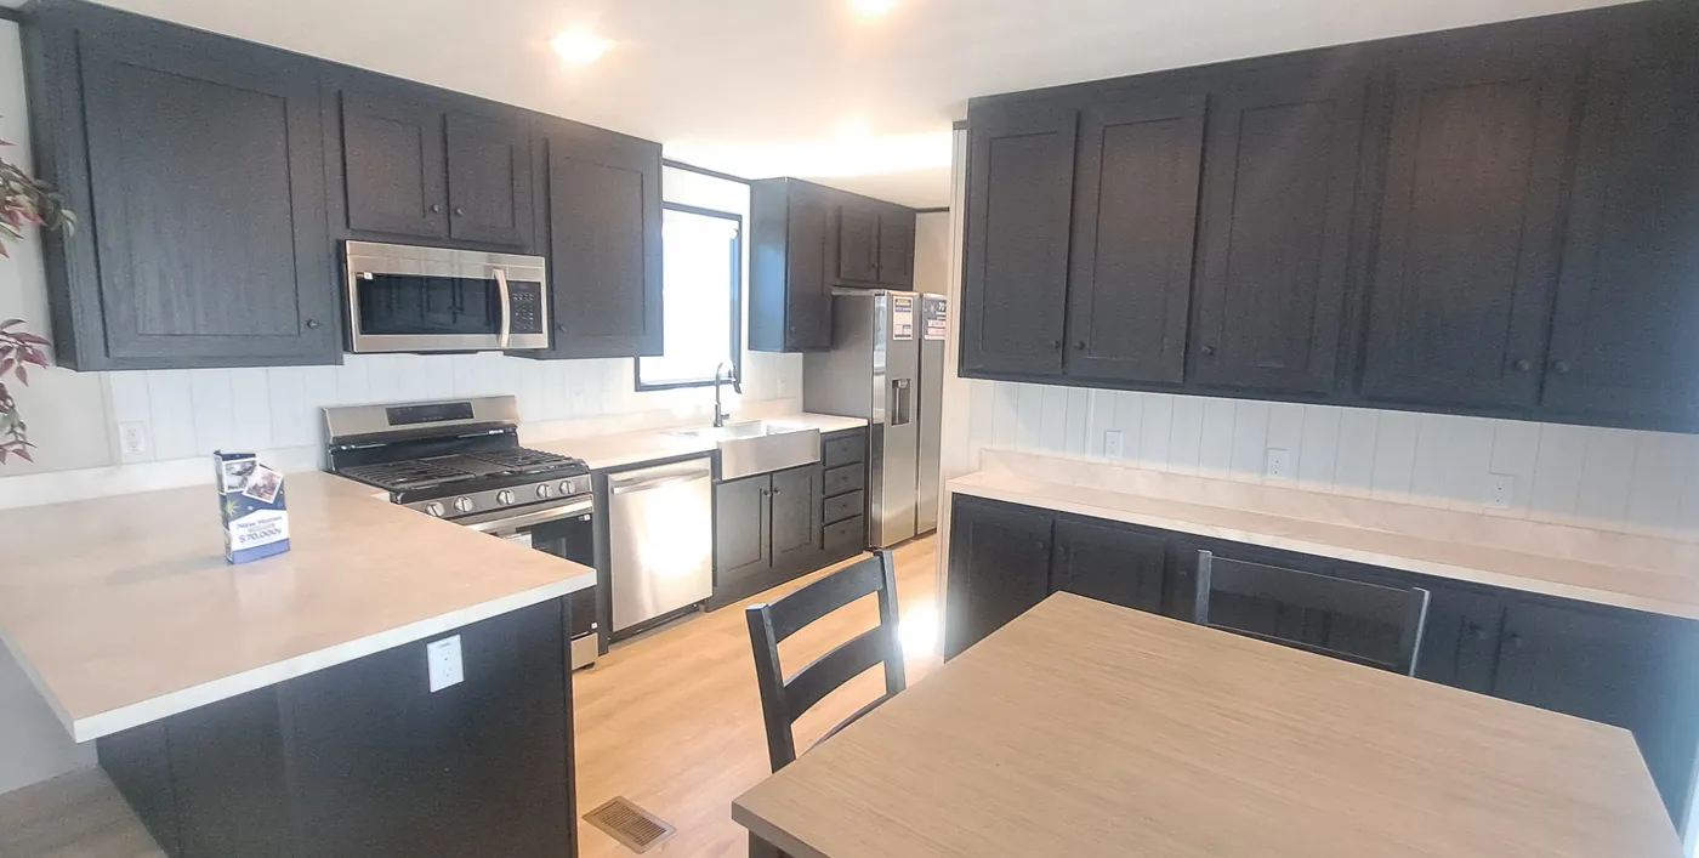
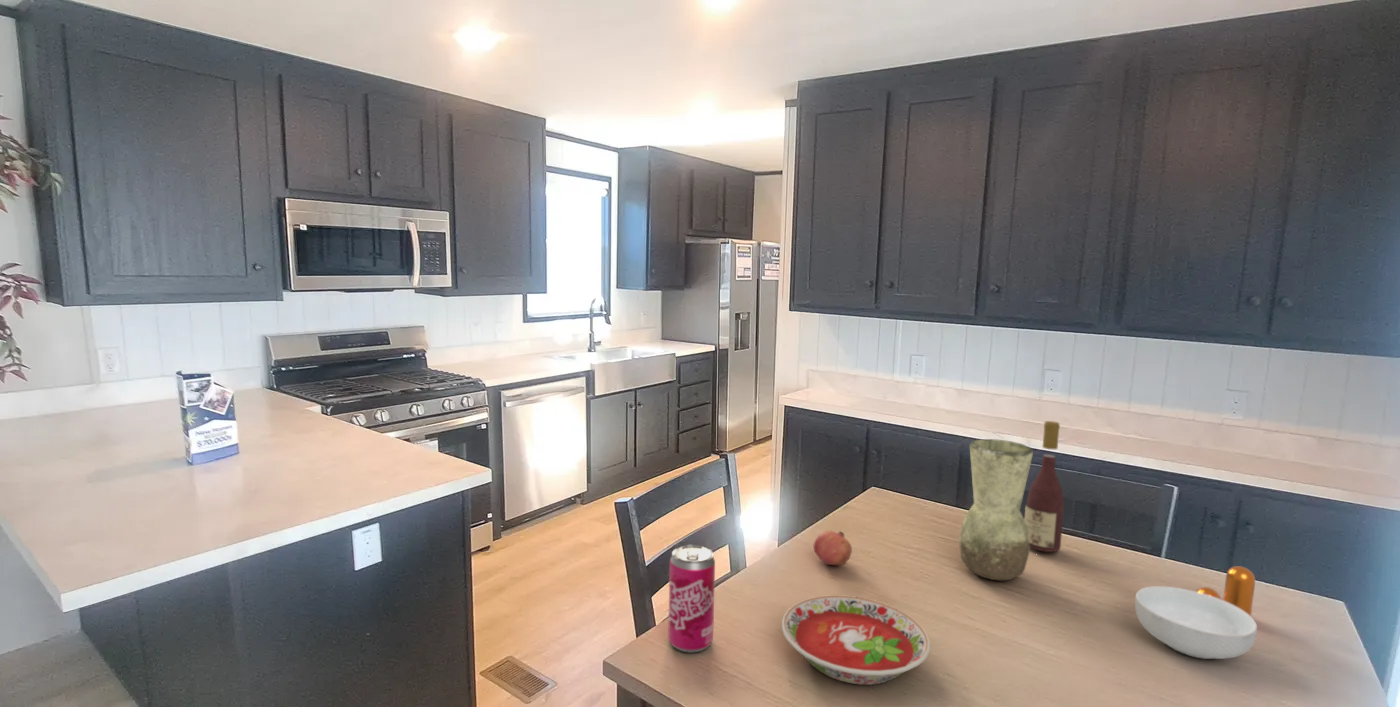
+ pepper shaker [1195,565,1256,617]
+ cereal bowl [1134,585,1258,660]
+ bowl [781,594,931,686]
+ wine bottle [1024,420,1065,553]
+ vase [958,438,1034,581]
+ pomegranate [813,529,853,566]
+ beverage can [667,544,716,653]
